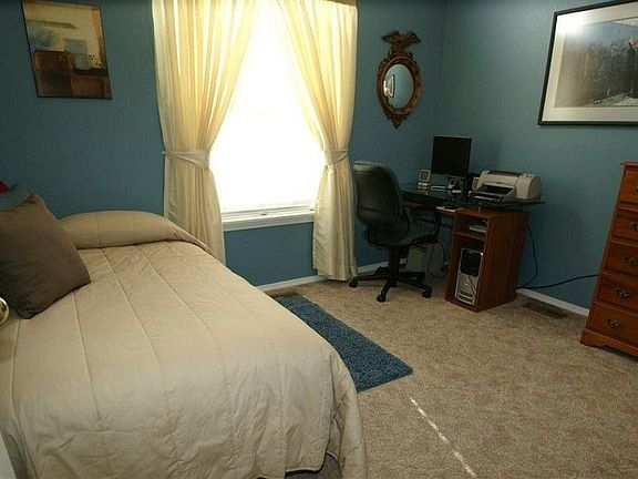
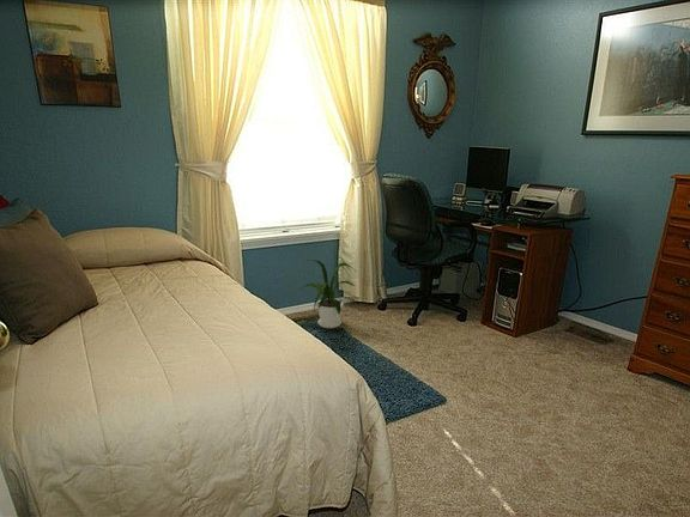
+ house plant [295,258,356,329]
